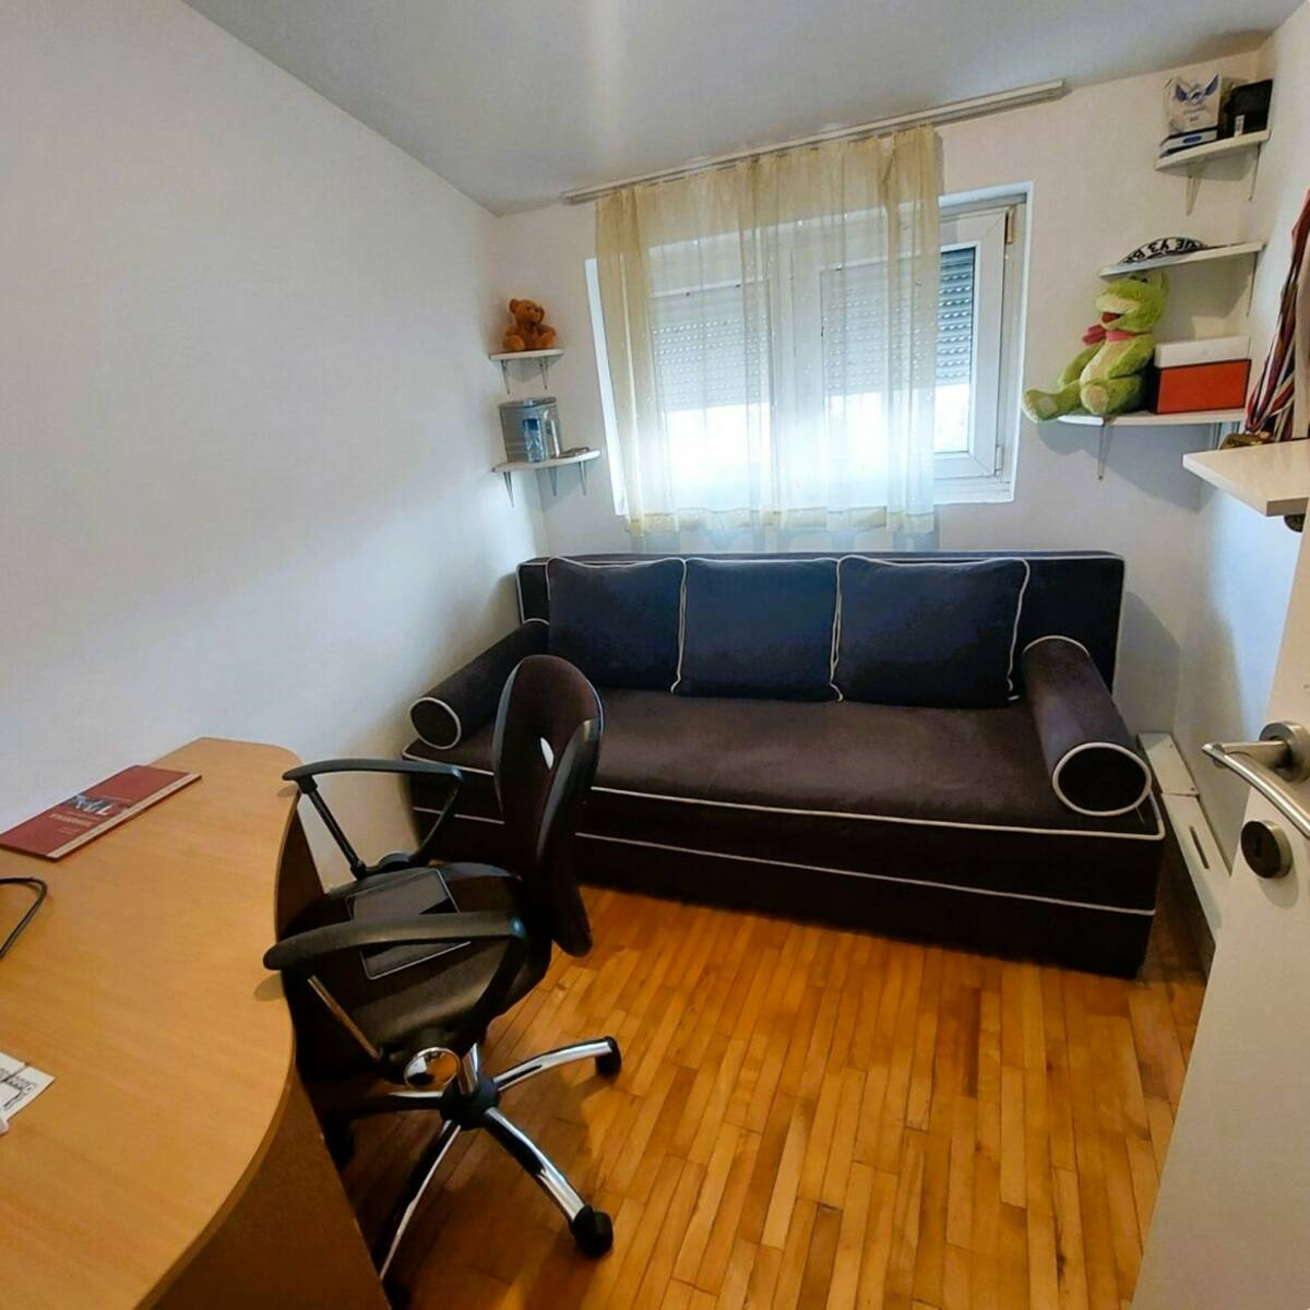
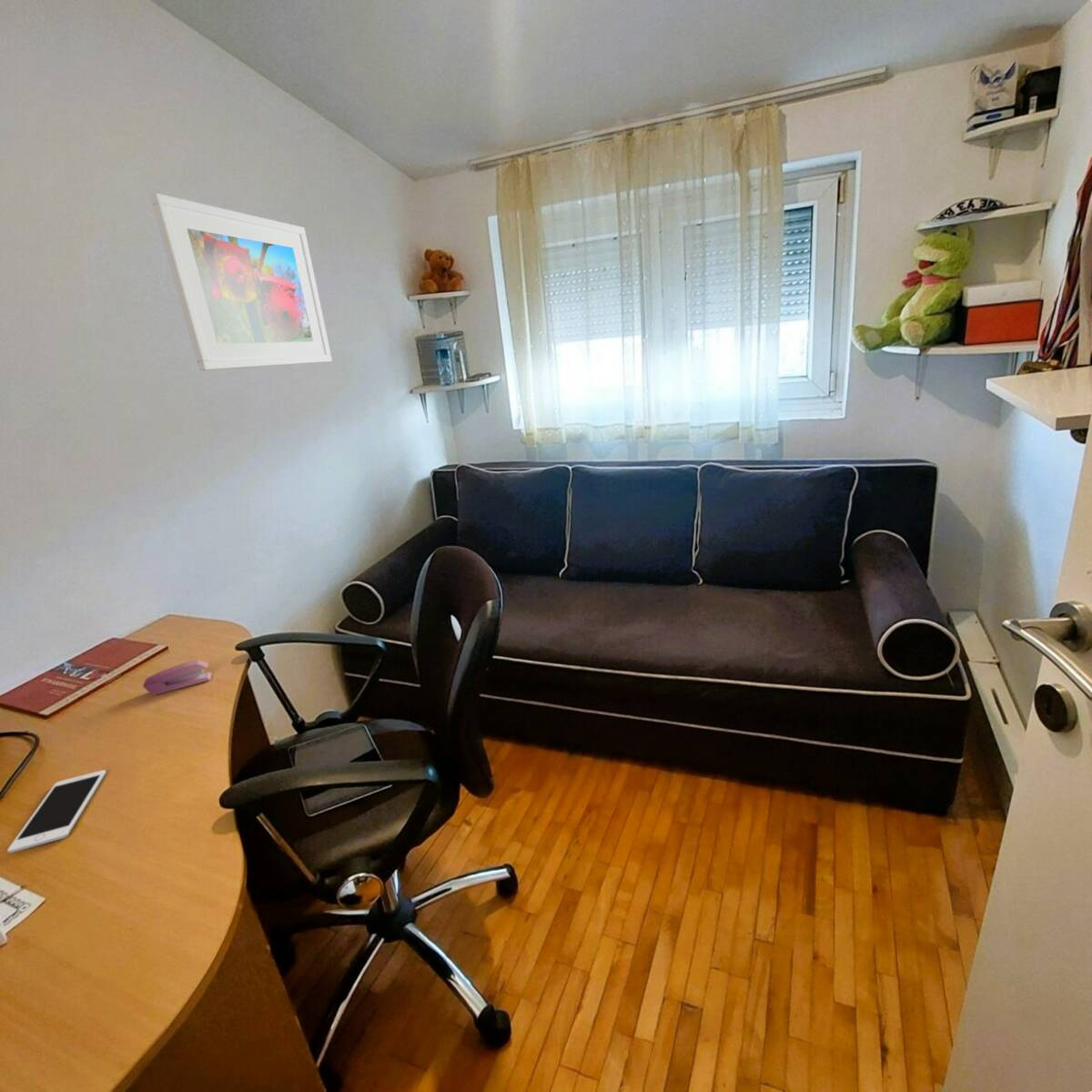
+ cell phone [6,769,107,854]
+ stapler [142,659,213,696]
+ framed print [149,192,333,371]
